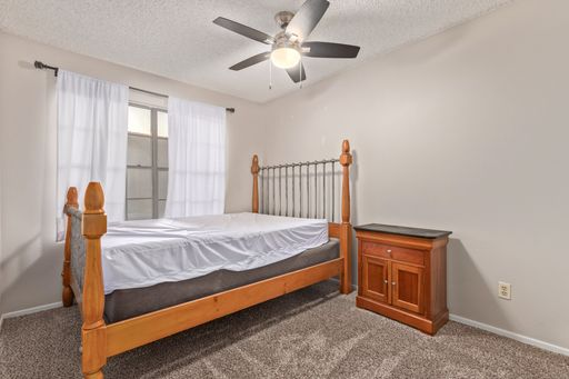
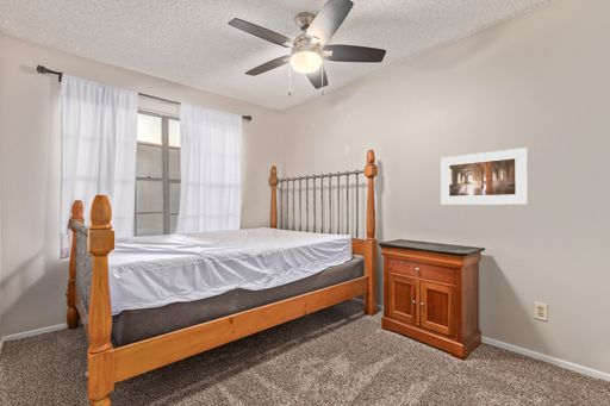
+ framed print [440,146,529,206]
